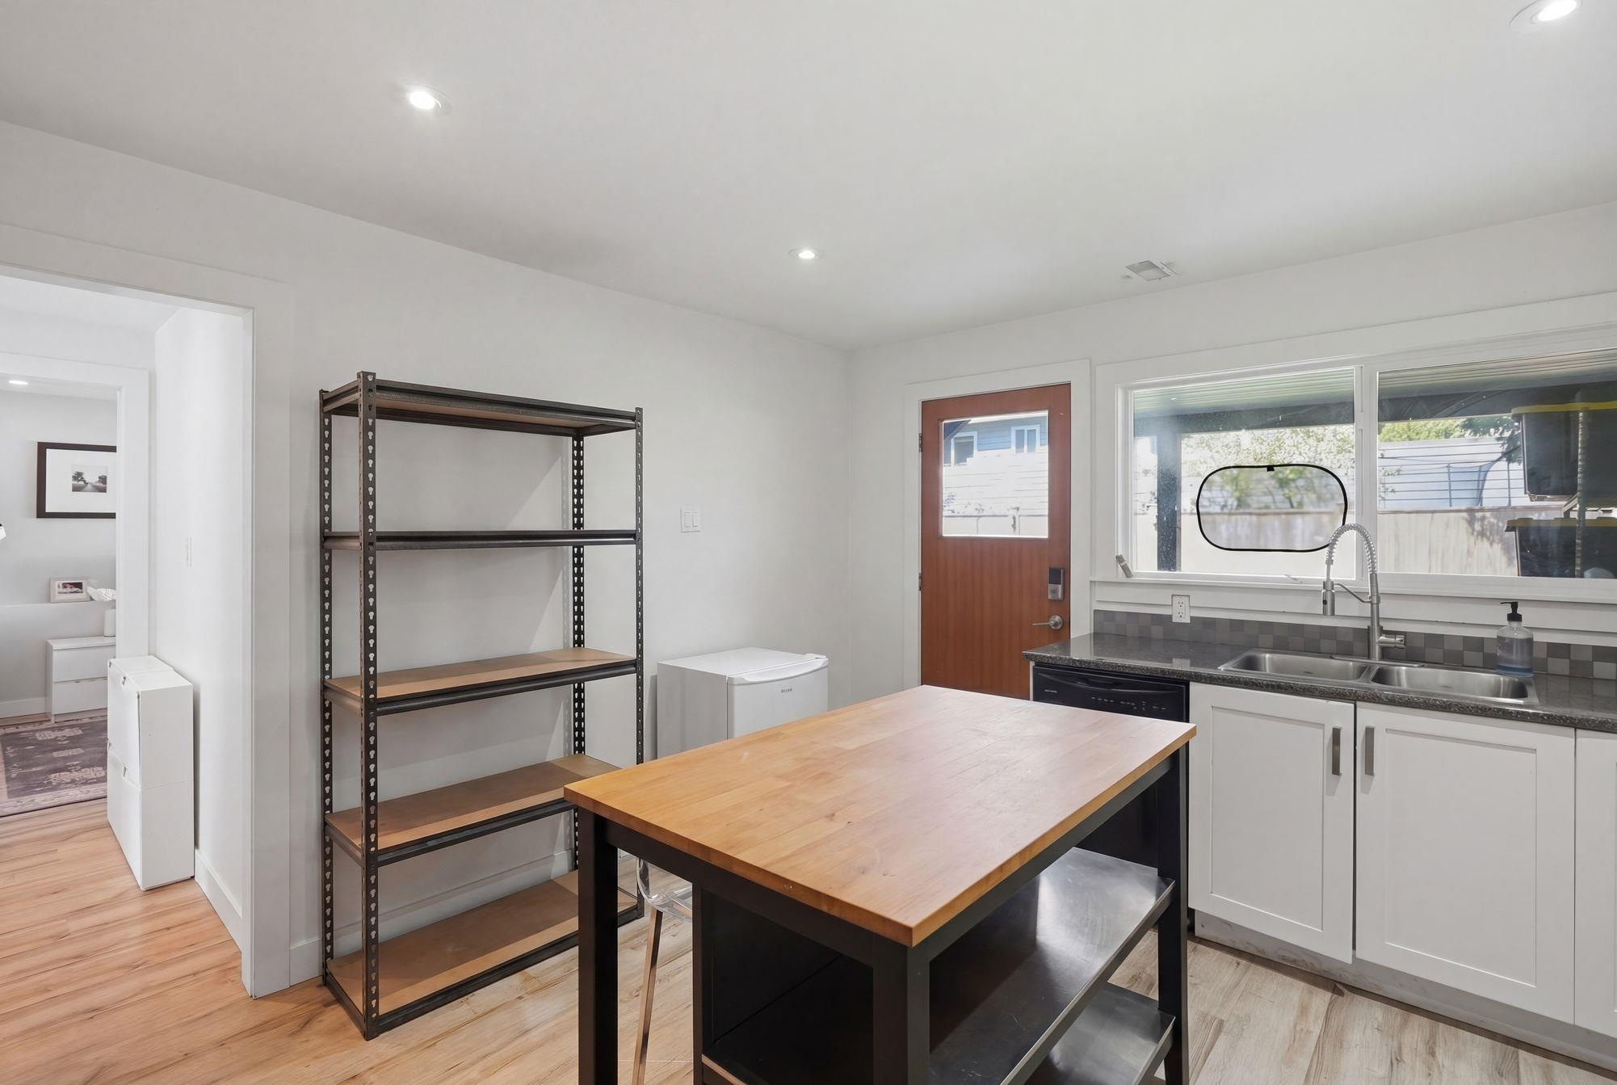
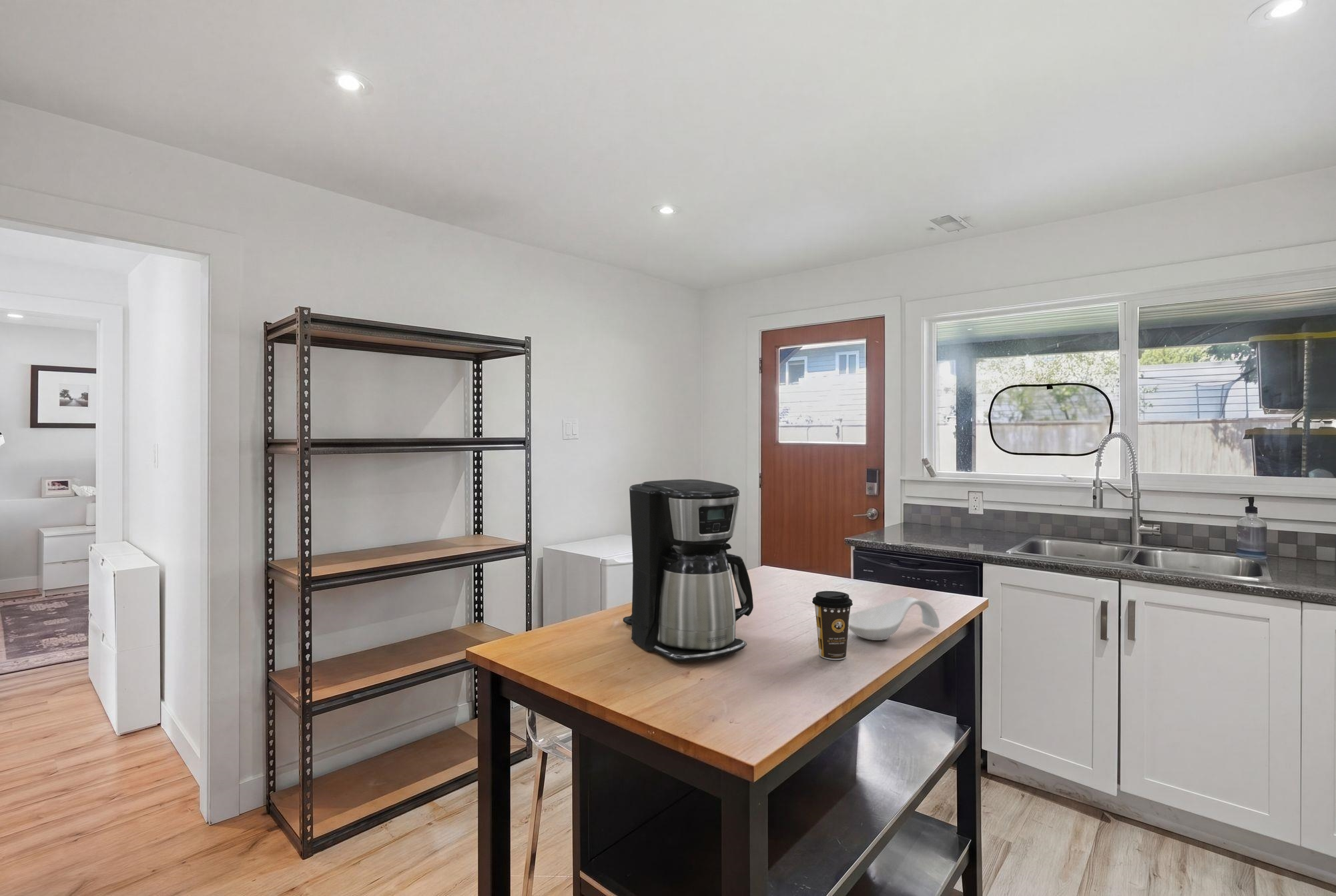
+ coffee cup [811,590,854,660]
+ spoon rest [848,596,940,641]
+ coffee maker [623,478,754,663]
